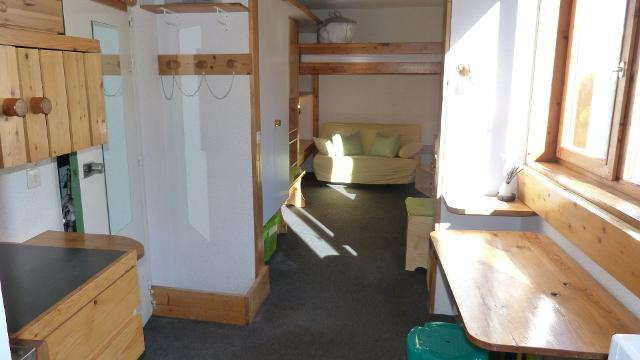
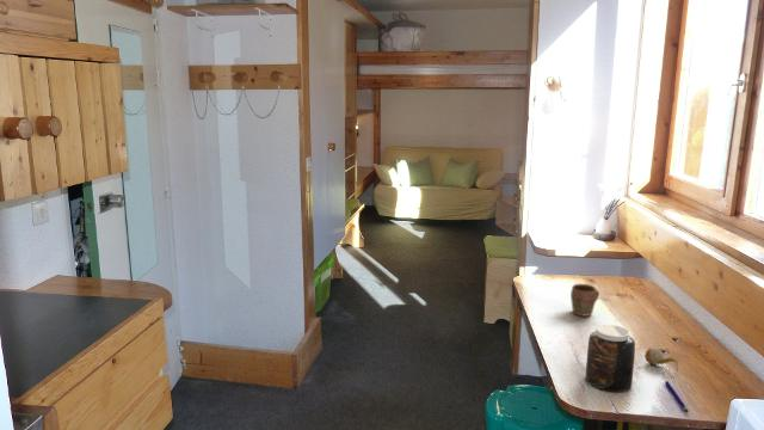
+ jar [585,324,636,393]
+ mug [569,283,600,318]
+ pen [664,380,690,413]
+ fruit [643,346,679,373]
